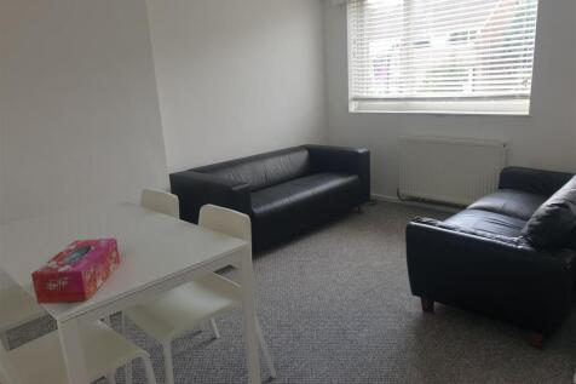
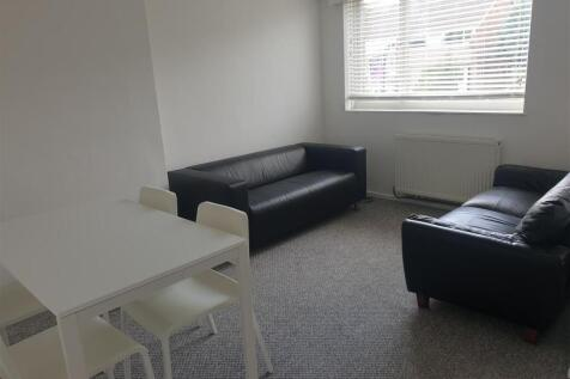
- tissue box [30,237,121,305]
